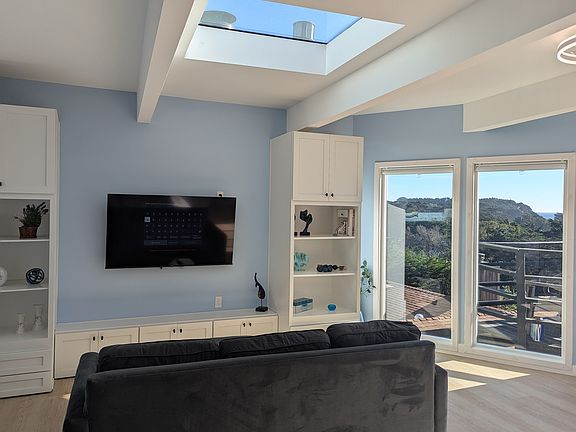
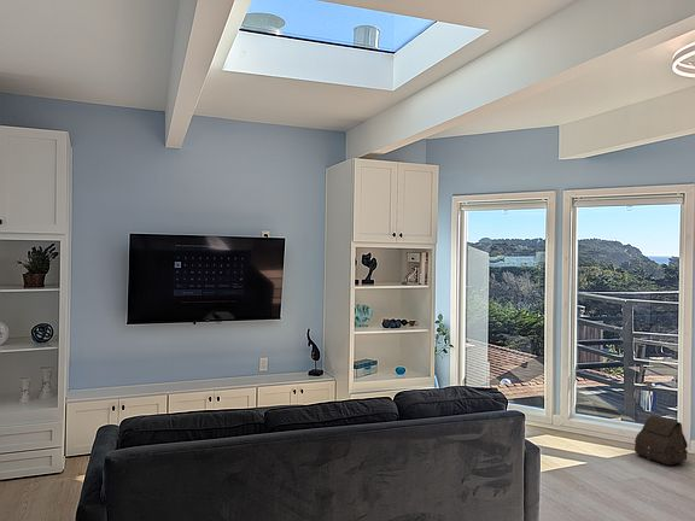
+ satchel [633,414,689,467]
